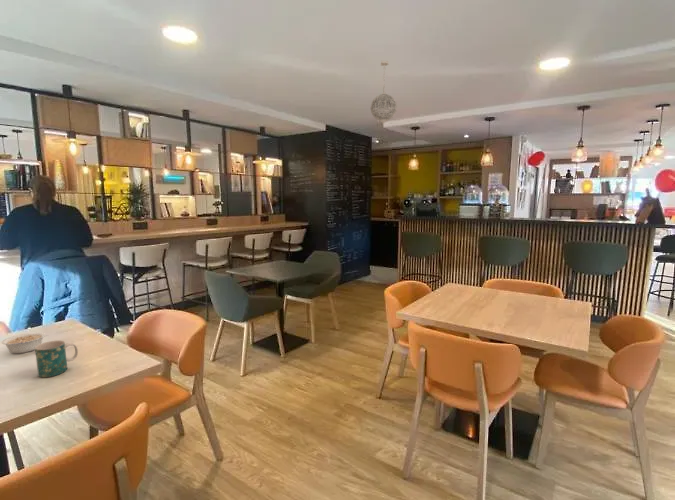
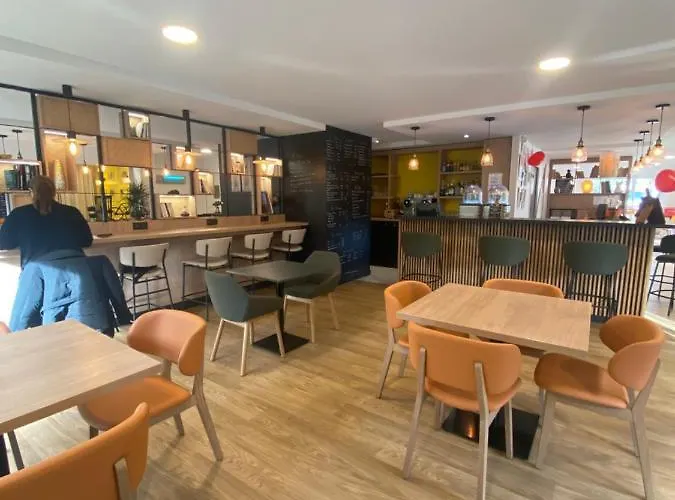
- legume [1,331,49,354]
- pendant light [370,60,398,126]
- mug [34,340,79,378]
